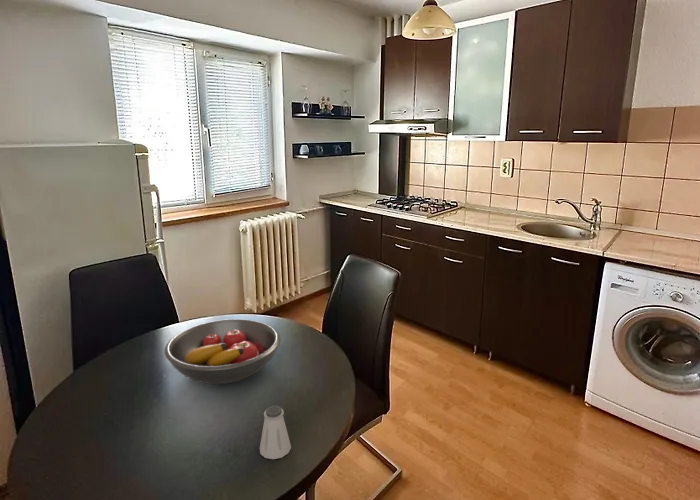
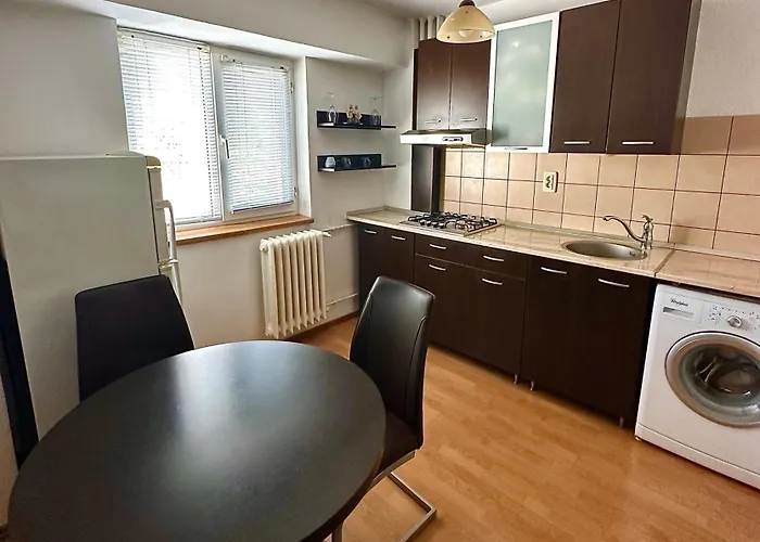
- fruit bowl [163,318,282,385]
- saltshaker [259,405,292,460]
